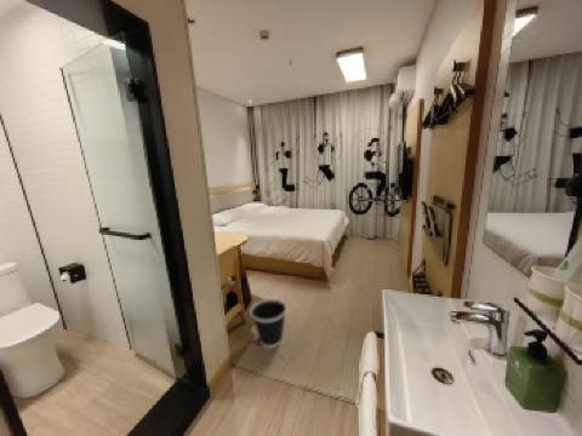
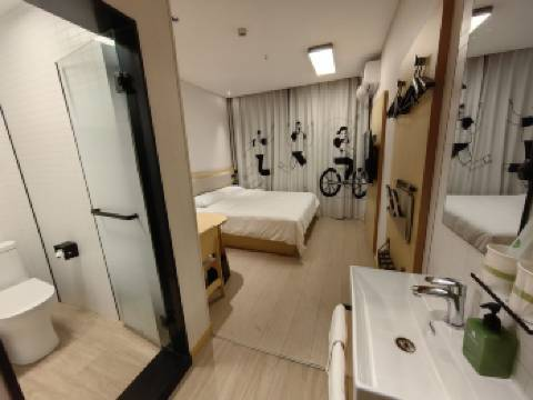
- wastebasket [249,298,287,349]
